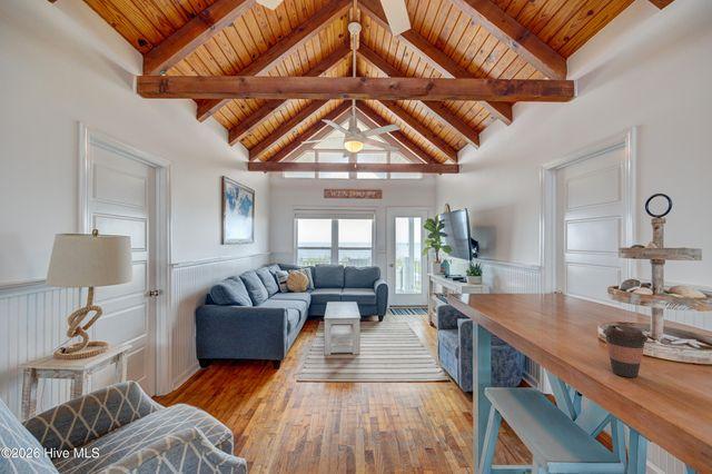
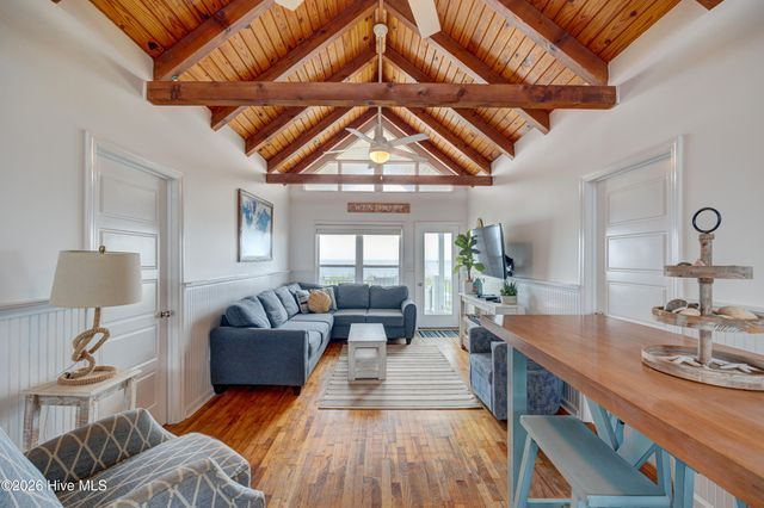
- coffee cup [602,324,649,378]
